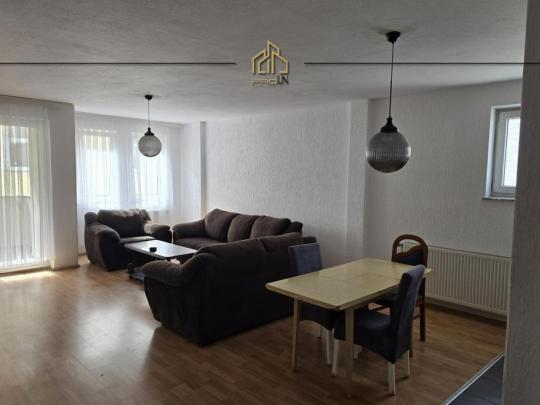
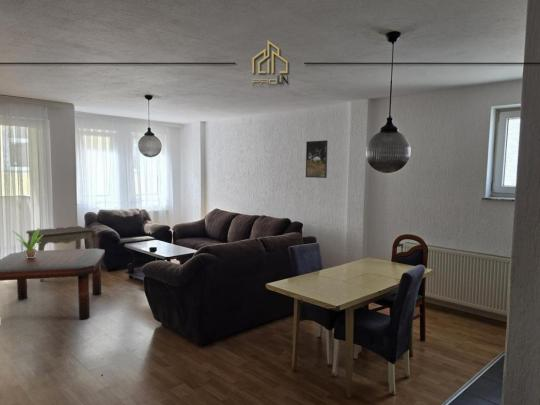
+ coffee table [0,248,106,320]
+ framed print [305,139,329,179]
+ potted plant [12,227,43,258]
+ side table [25,225,95,283]
